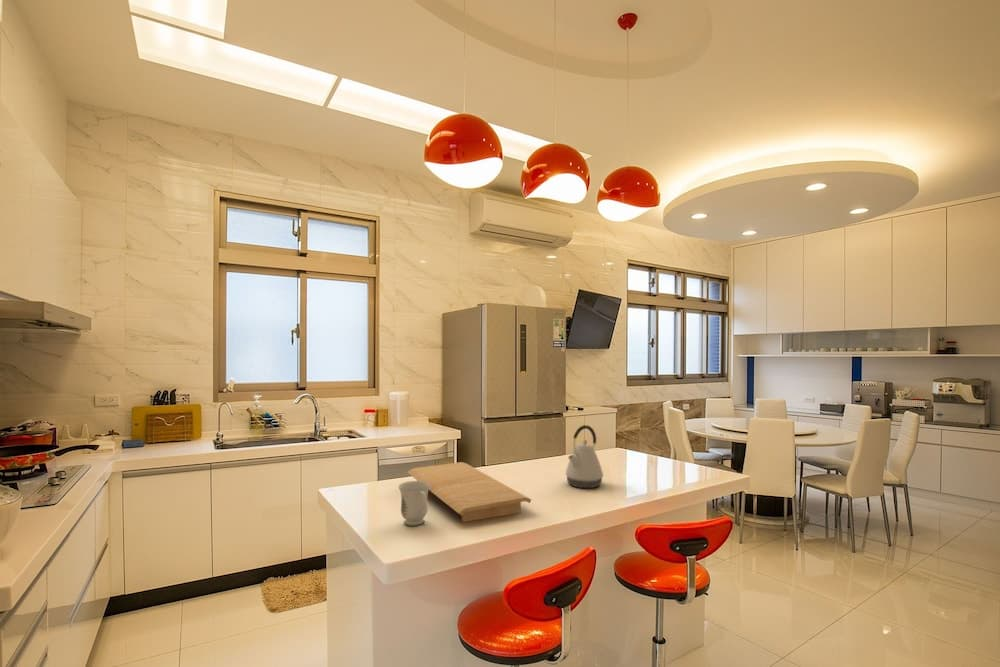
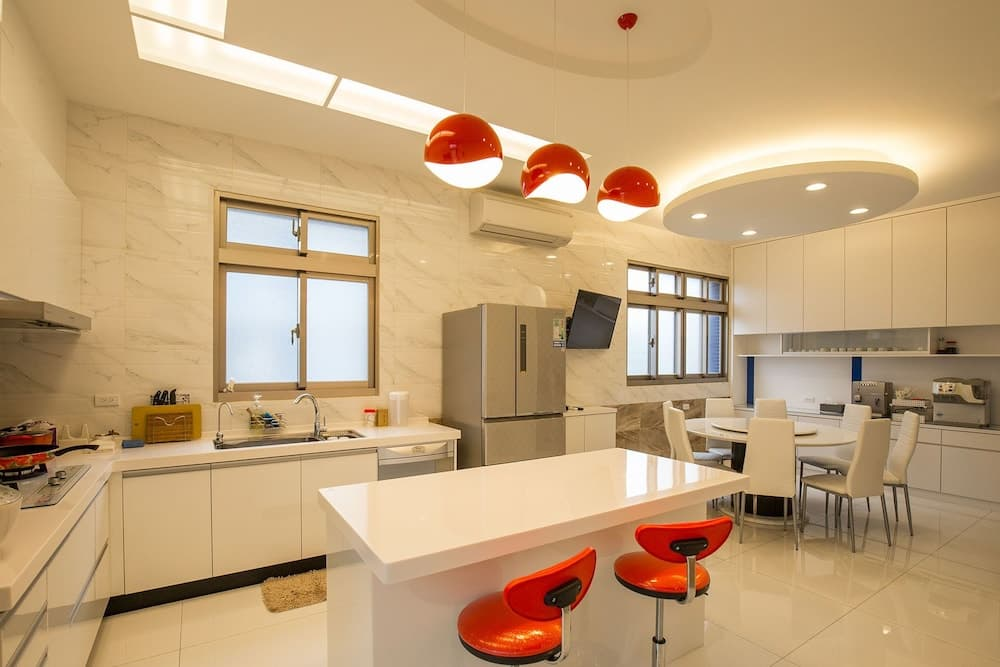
- kettle [565,424,604,489]
- cutting board [406,461,532,523]
- mug [397,480,430,527]
